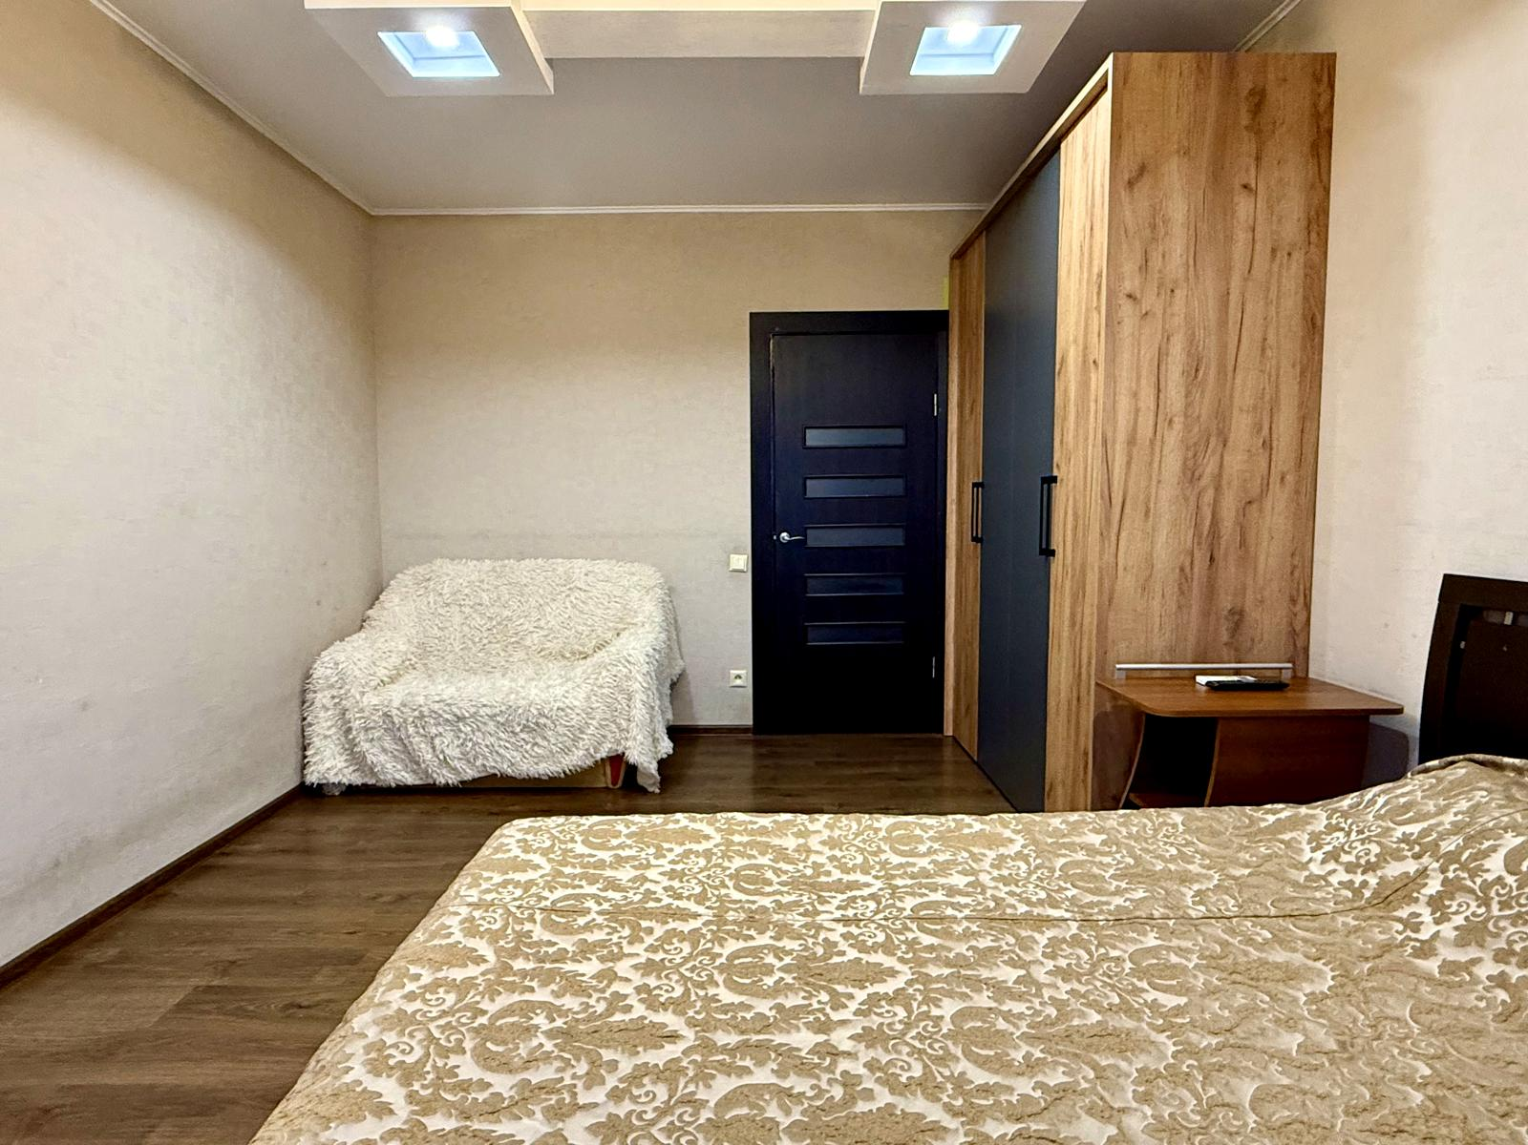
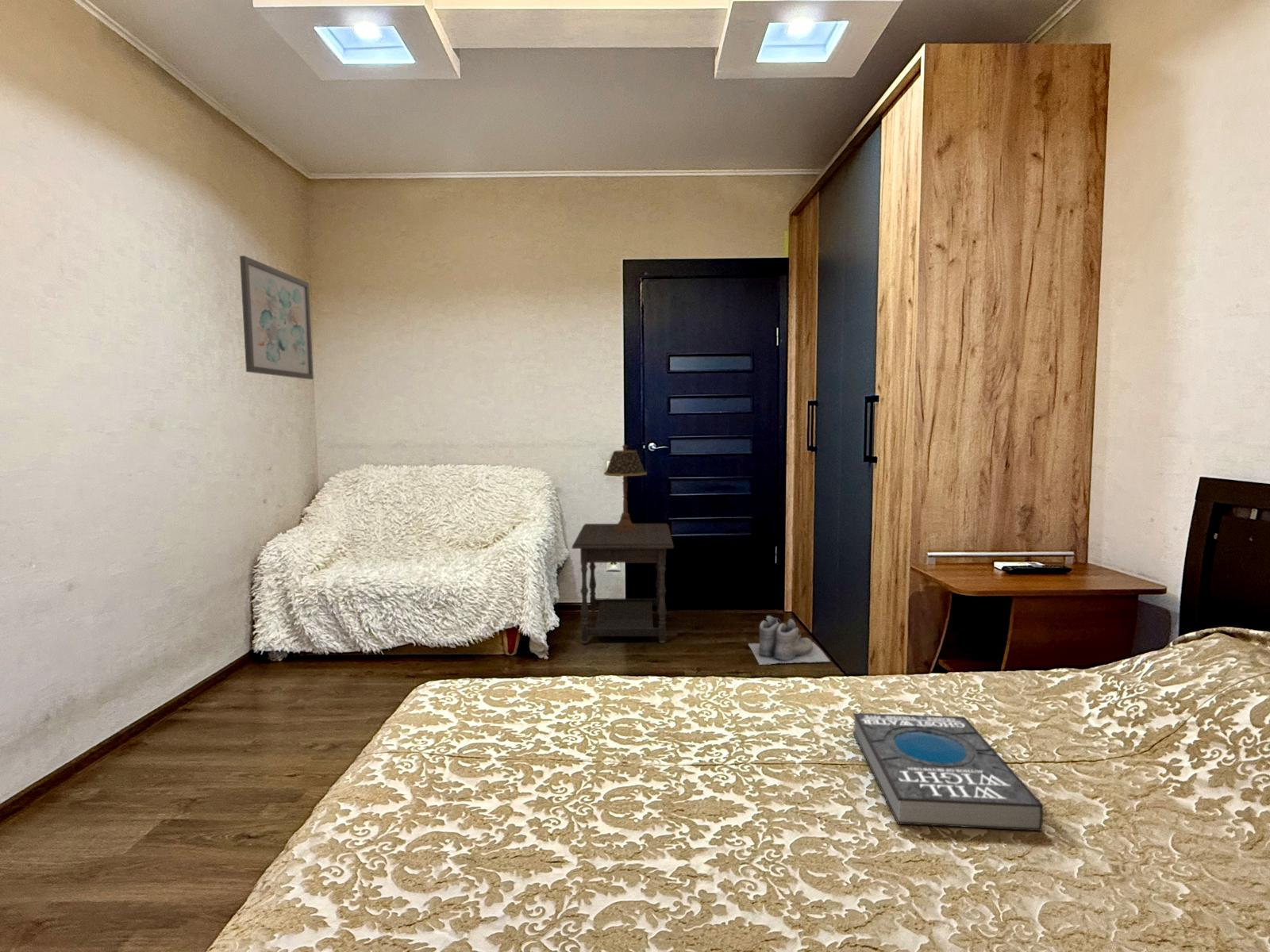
+ book [852,712,1044,831]
+ wall art [239,255,314,380]
+ boots [748,615,831,666]
+ table lamp [603,444,648,532]
+ side table [571,523,675,645]
